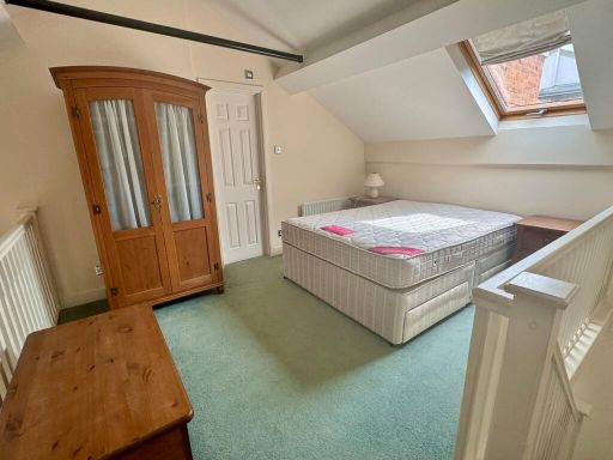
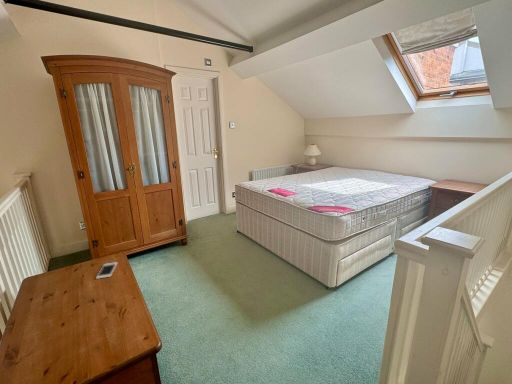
+ cell phone [95,261,118,280]
